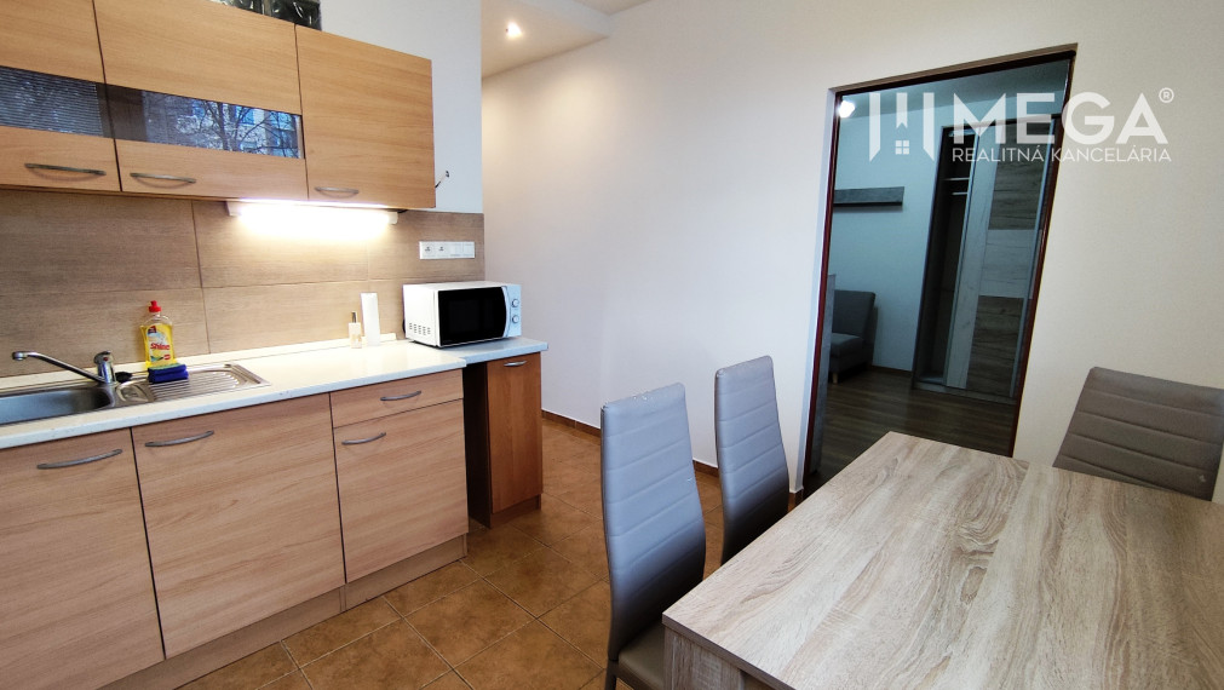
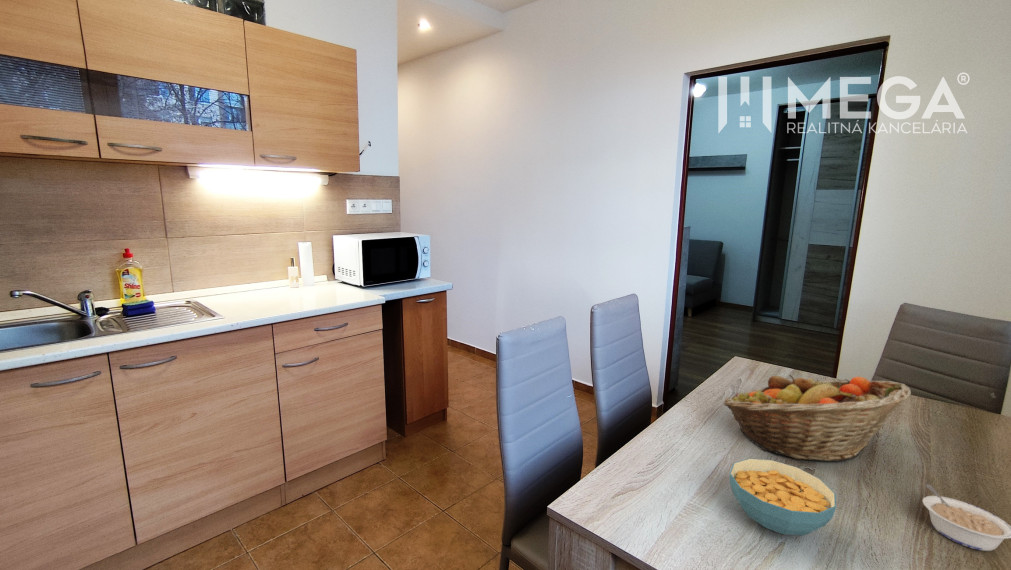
+ cereal bowl [729,458,837,537]
+ legume [921,483,1011,552]
+ fruit basket [723,374,912,462]
